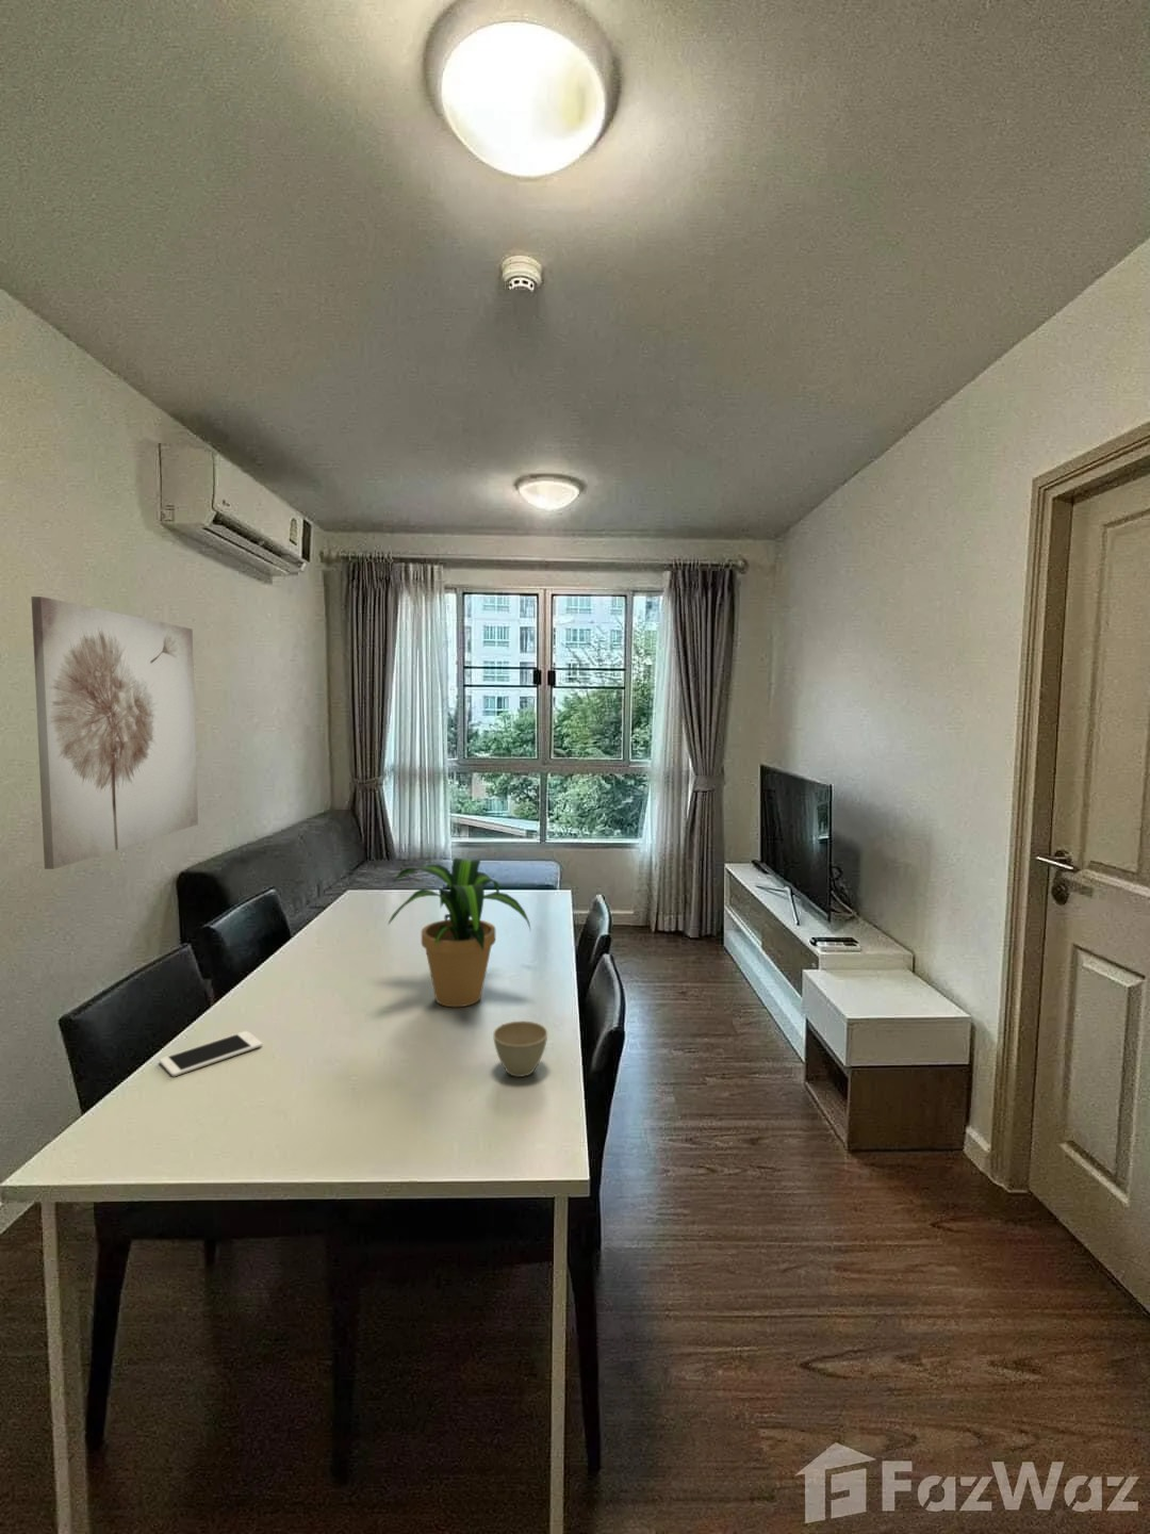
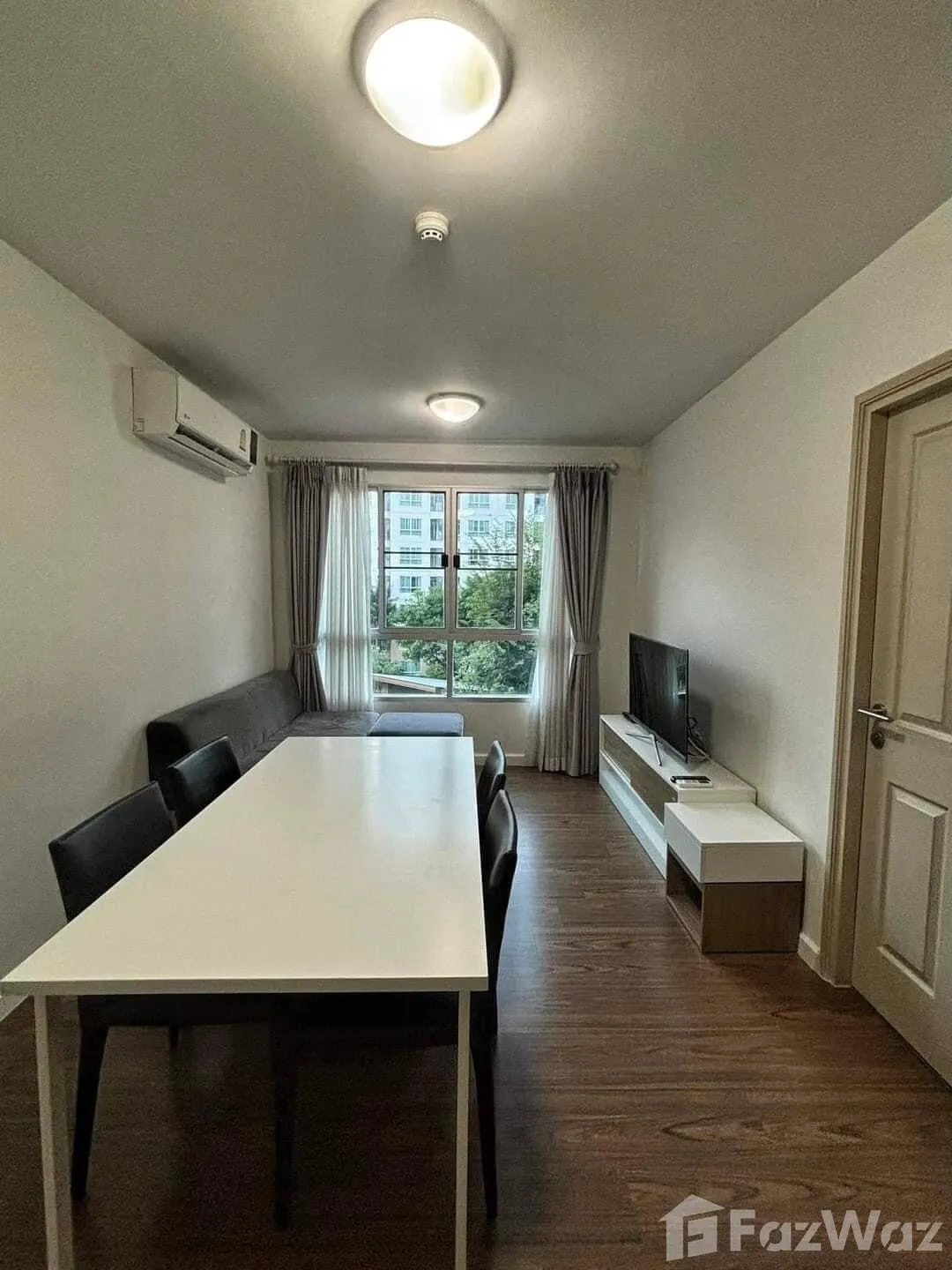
- potted plant [388,856,532,1007]
- cell phone [158,1030,263,1077]
- flower pot [492,1021,548,1079]
- wall art [30,595,199,871]
